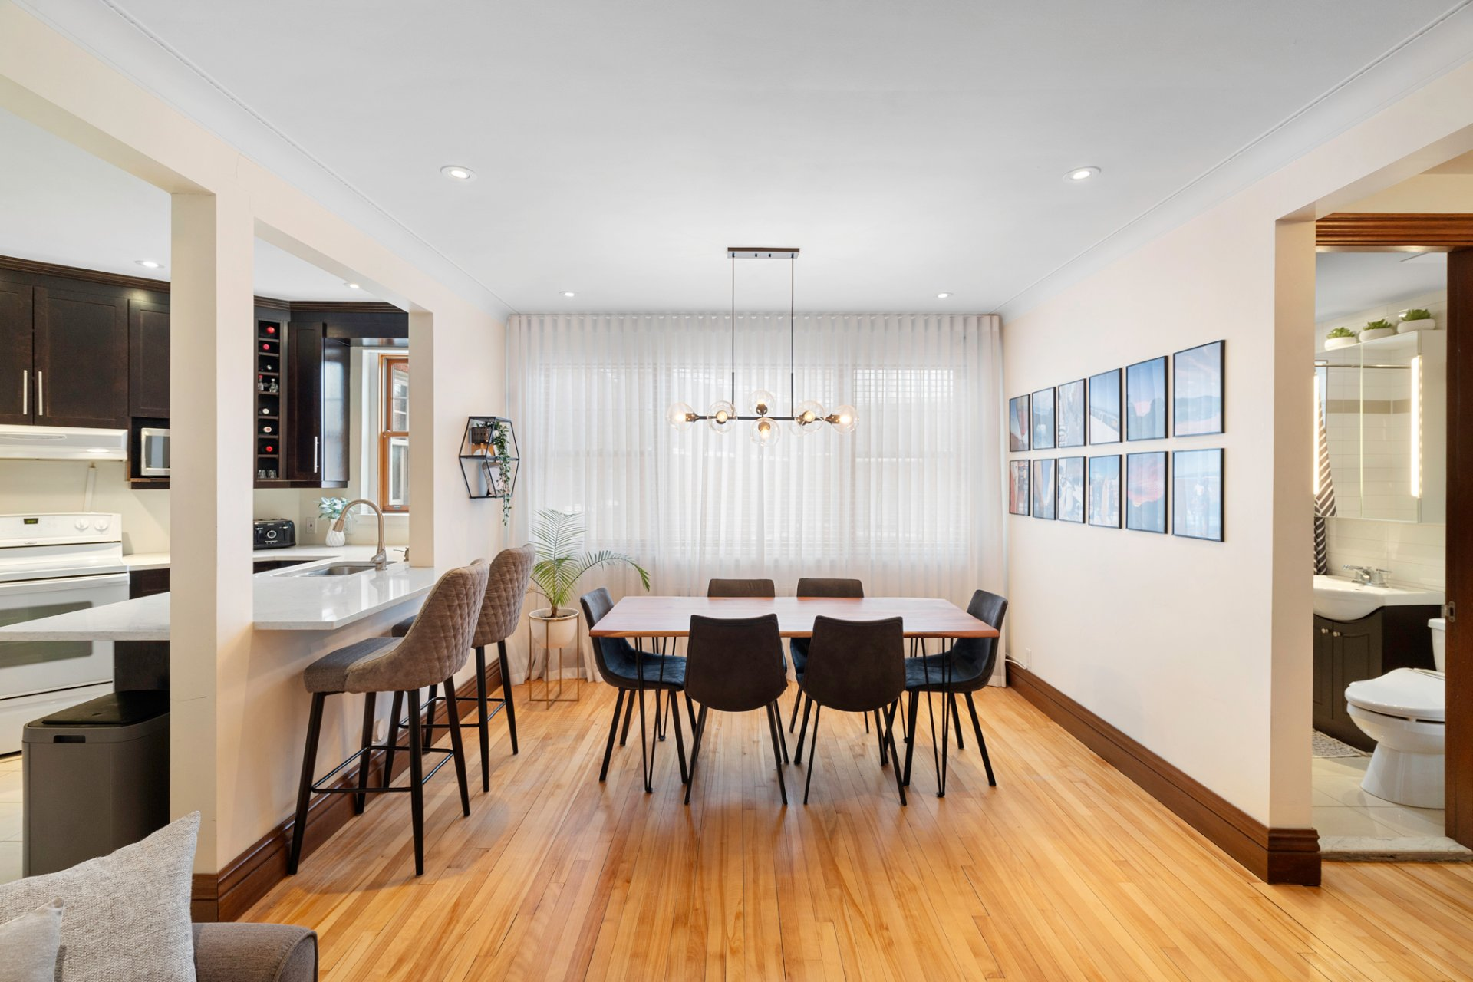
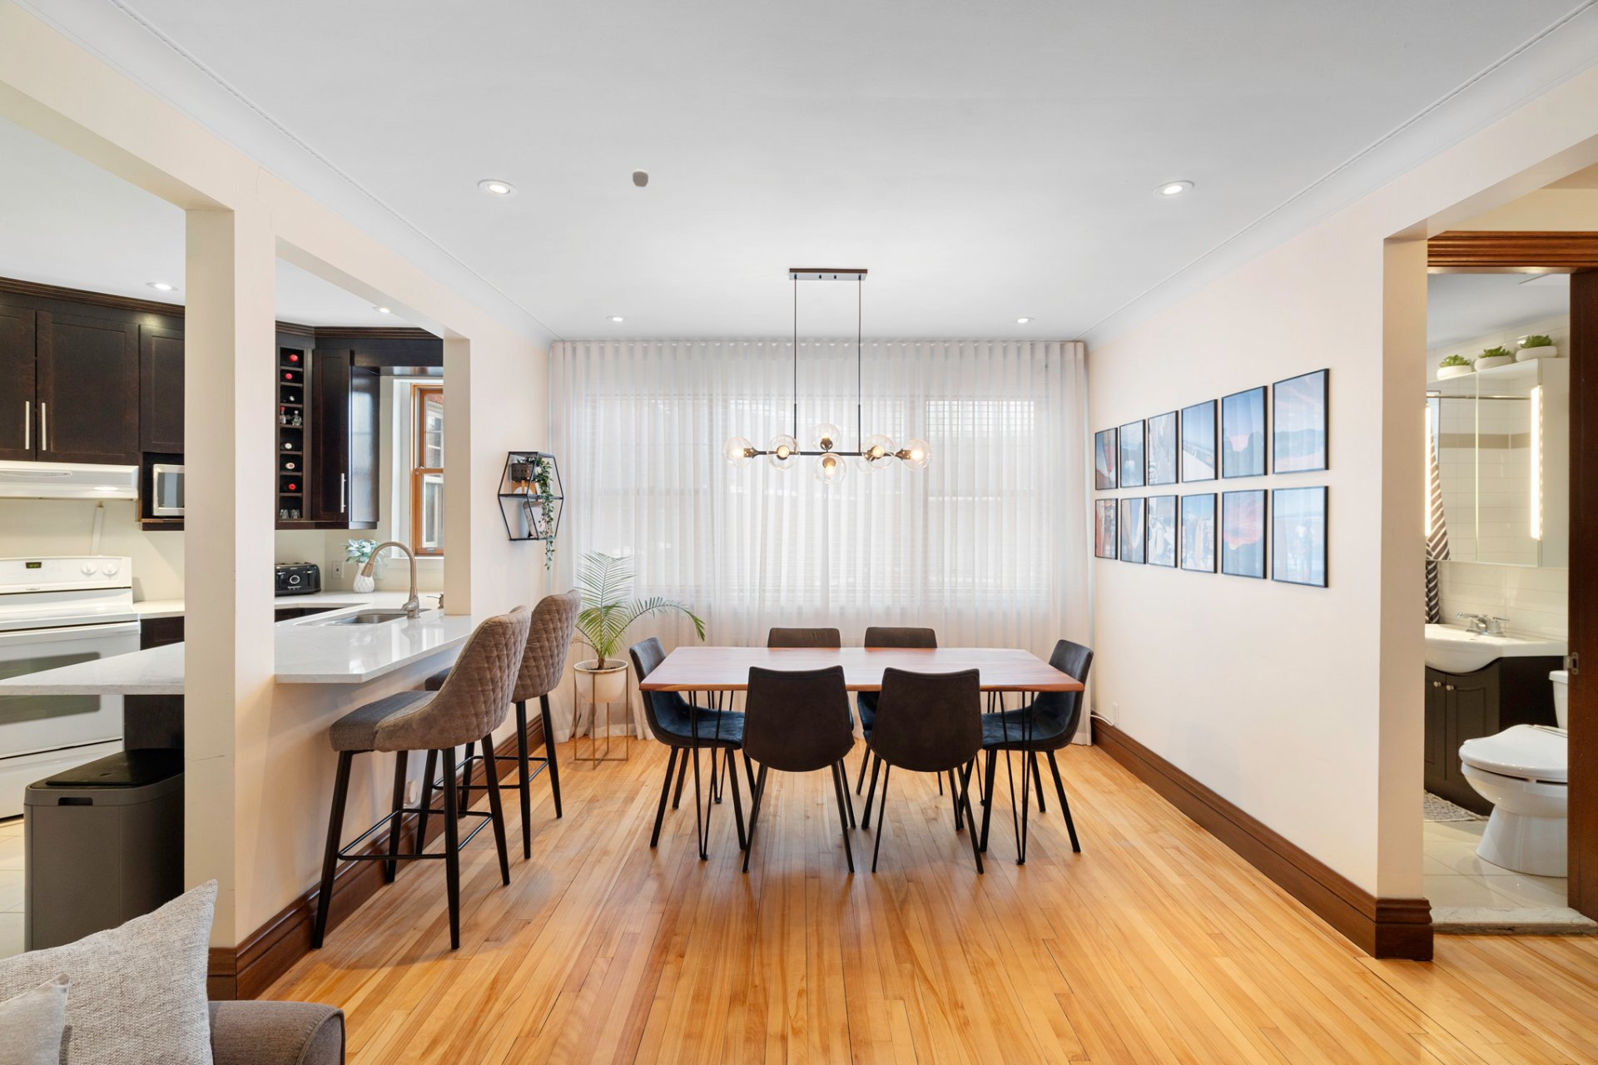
+ smoke detector [631,168,649,188]
